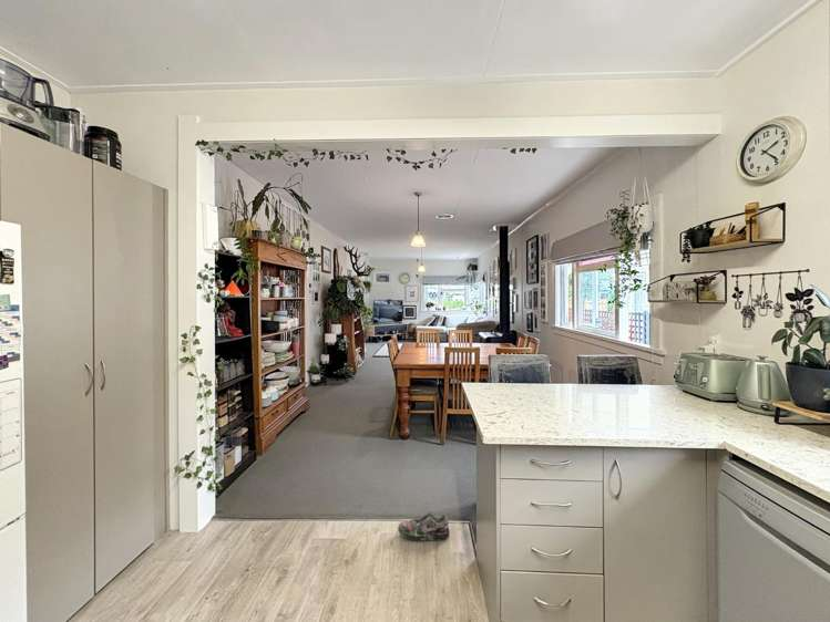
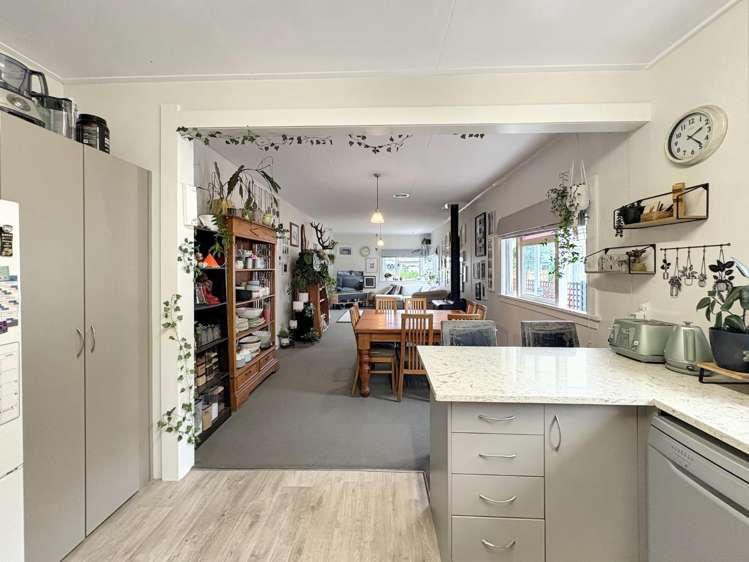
- shoe [397,511,451,542]
